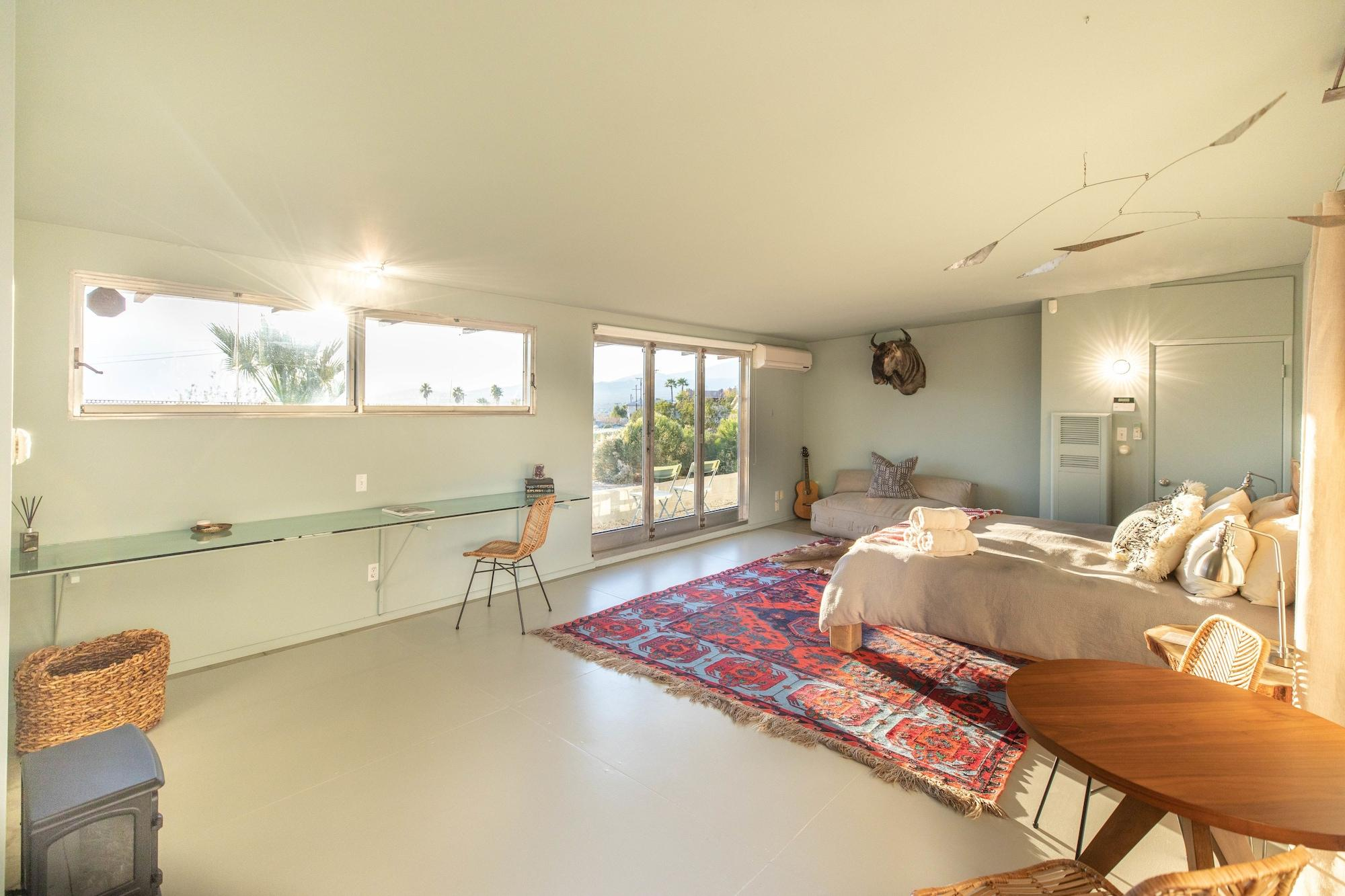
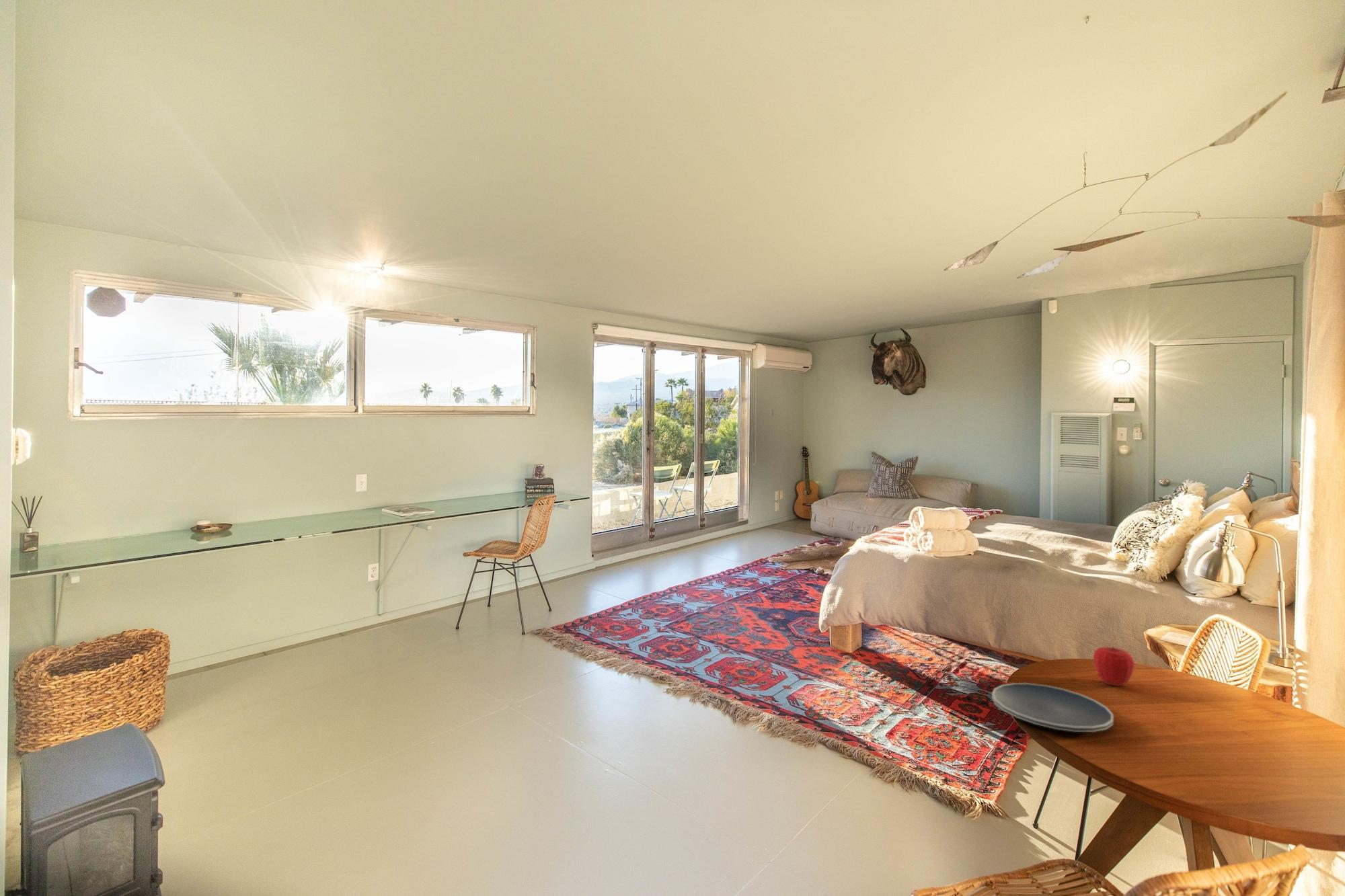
+ apple [1092,646,1135,686]
+ plate [991,682,1114,733]
